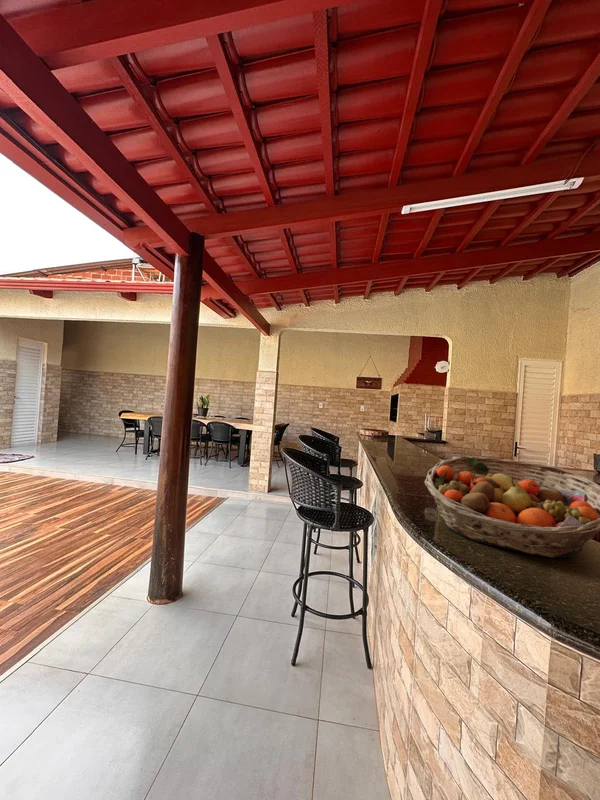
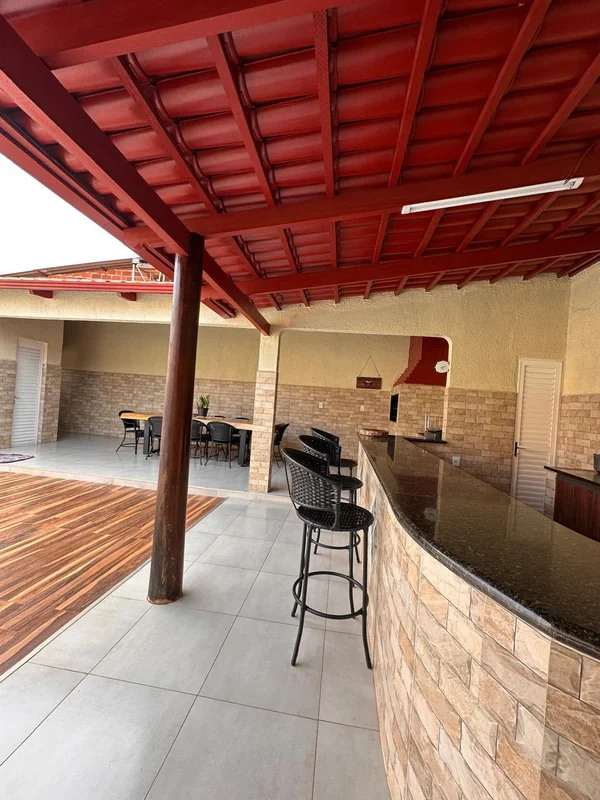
- fruit basket [424,456,600,559]
